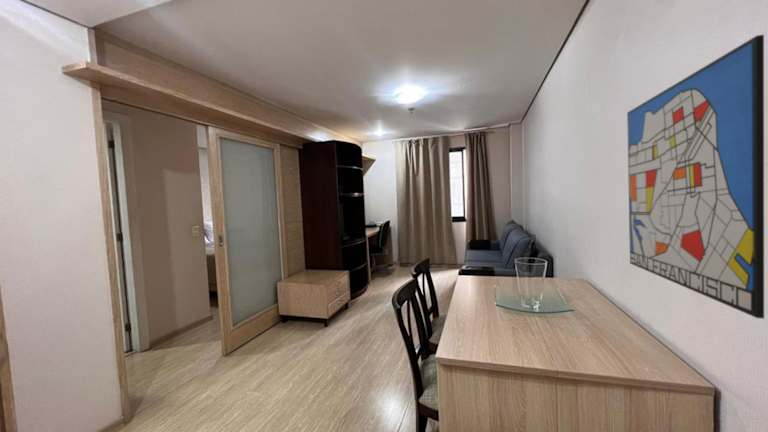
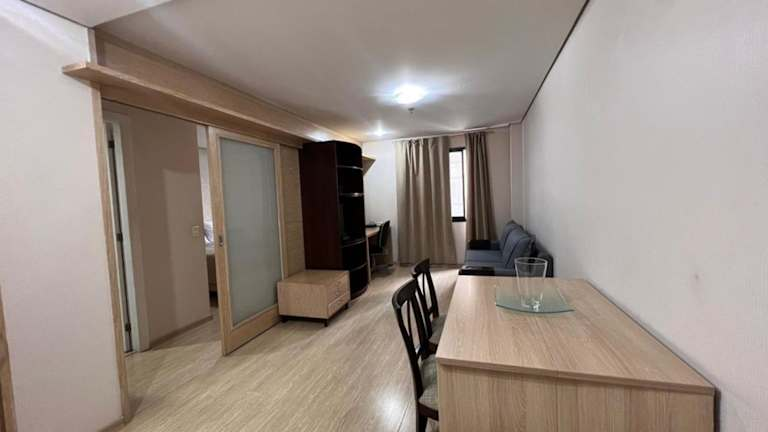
- wall art [626,34,765,320]
